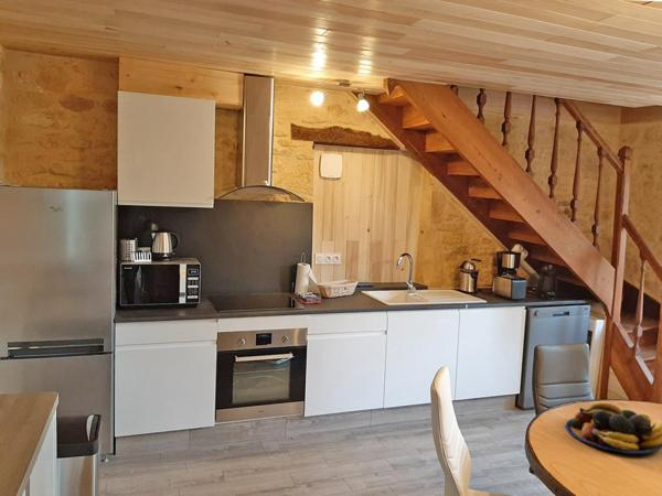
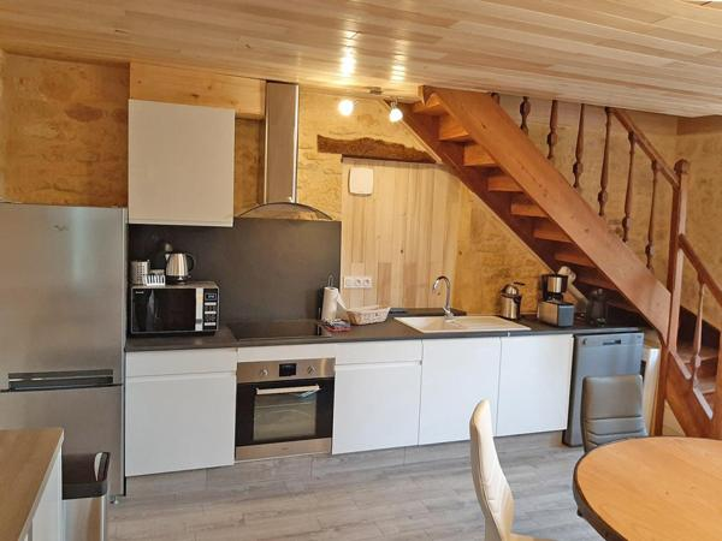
- fruit bowl [564,401,662,455]
